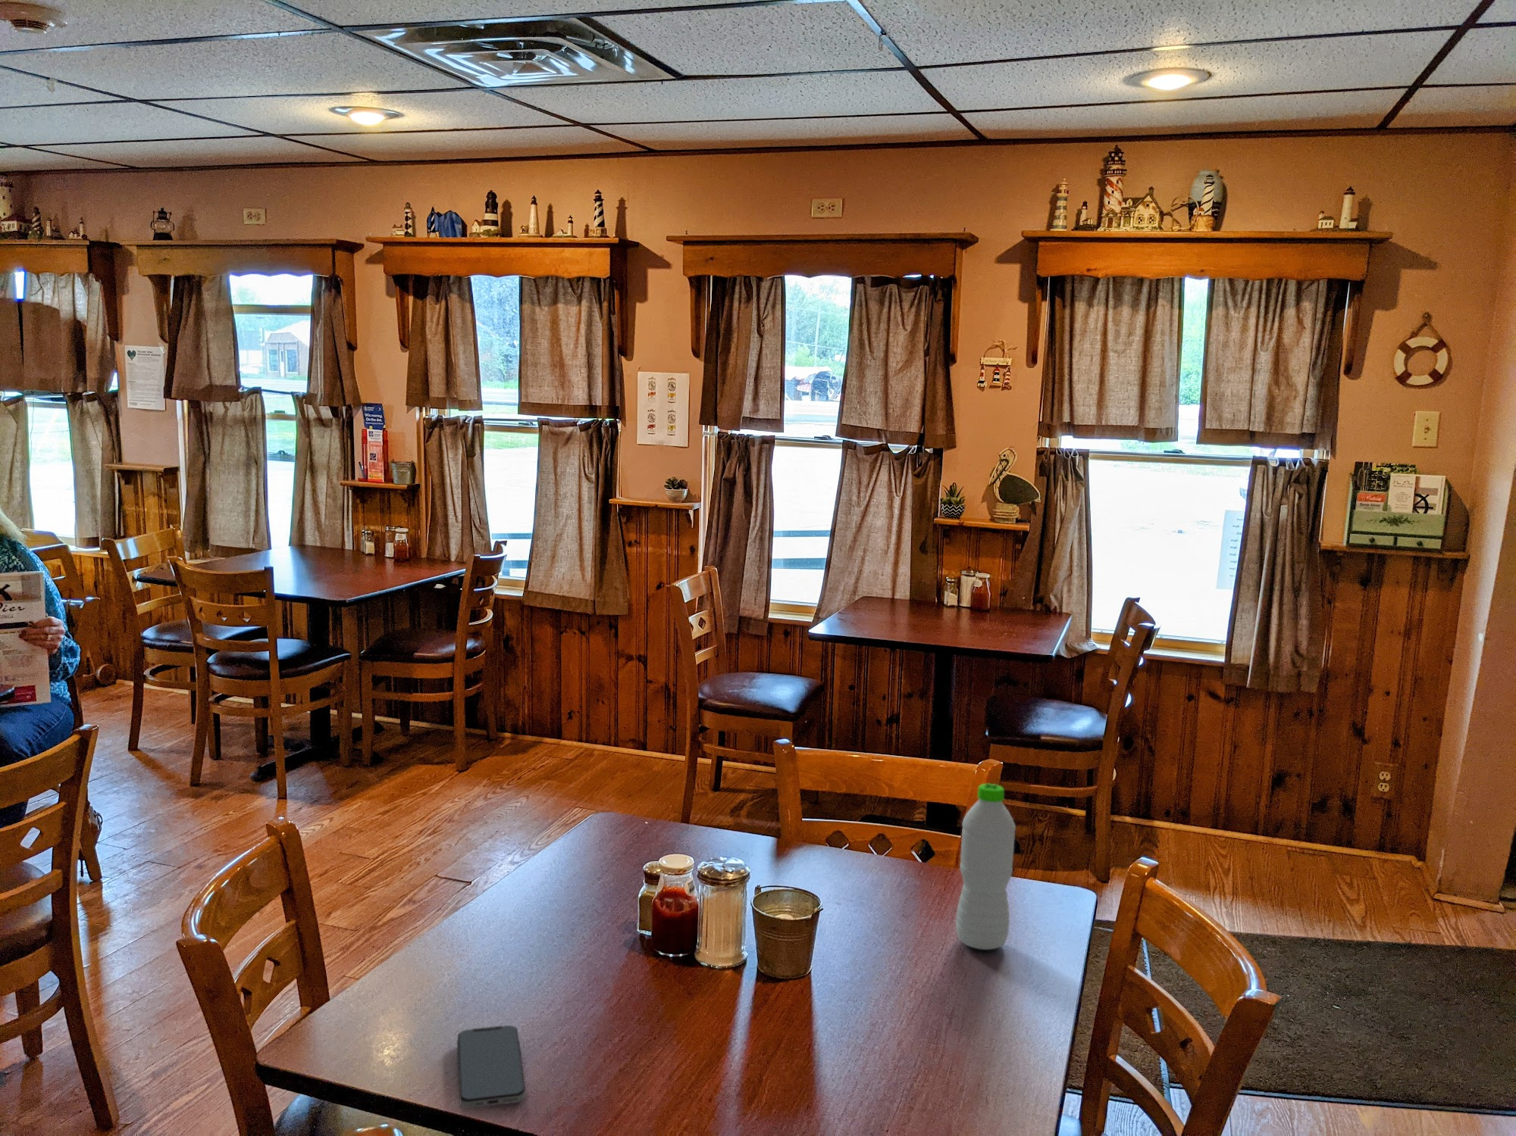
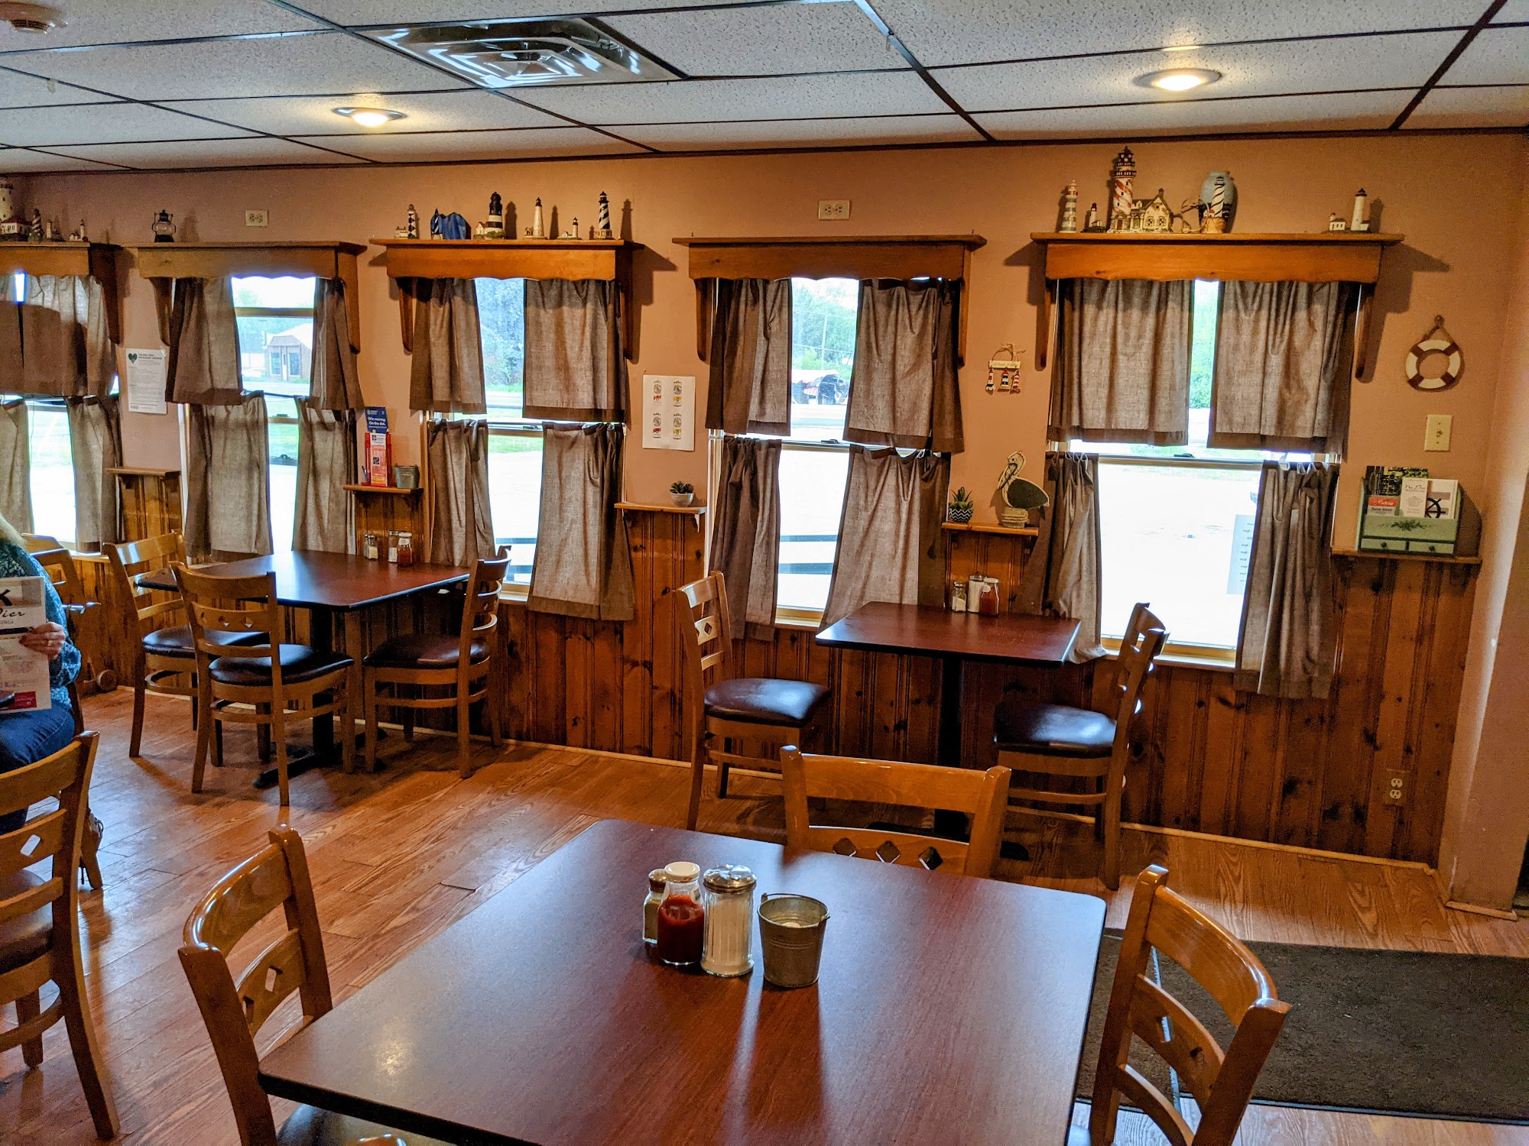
- water bottle [955,783,1017,951]
- smartphone [456,1025,526,1110]
